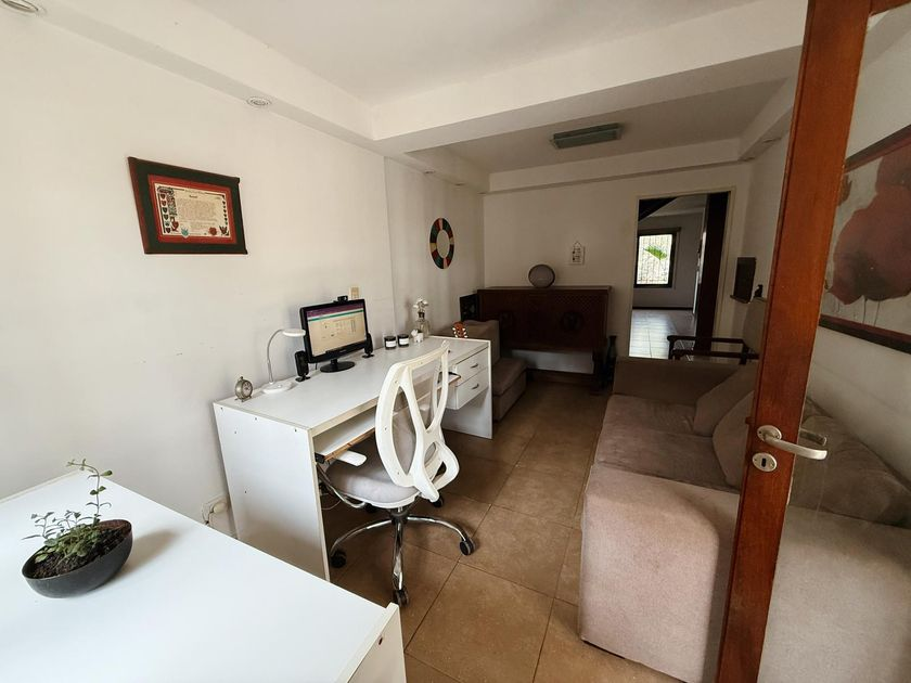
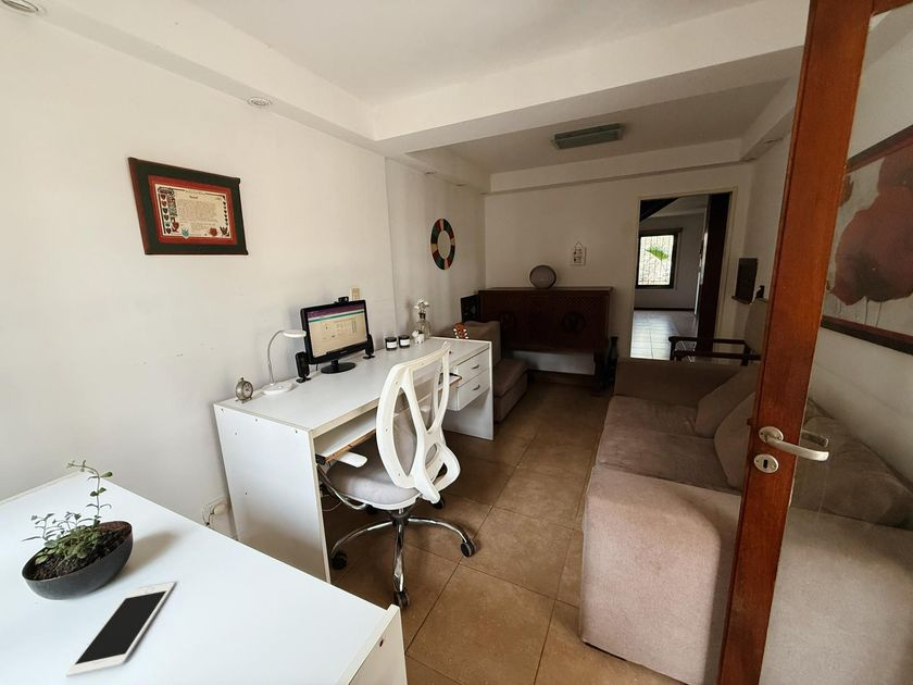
+ cell phone [65,582,176,677]
